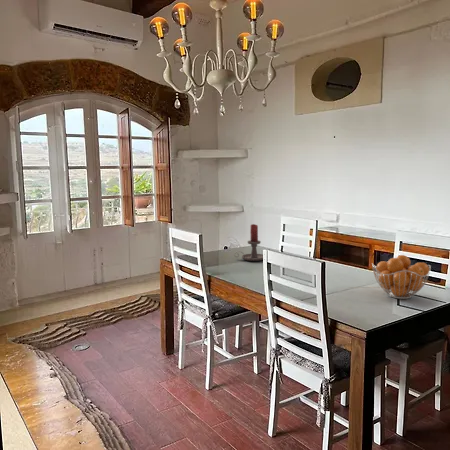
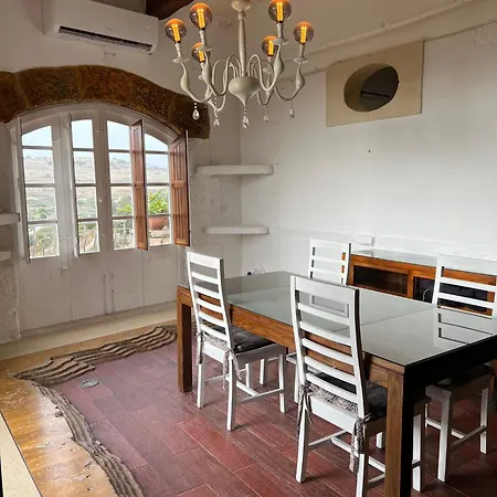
- fruit basket [371,254,432,300]
- candle holder [233,223,264,262]
